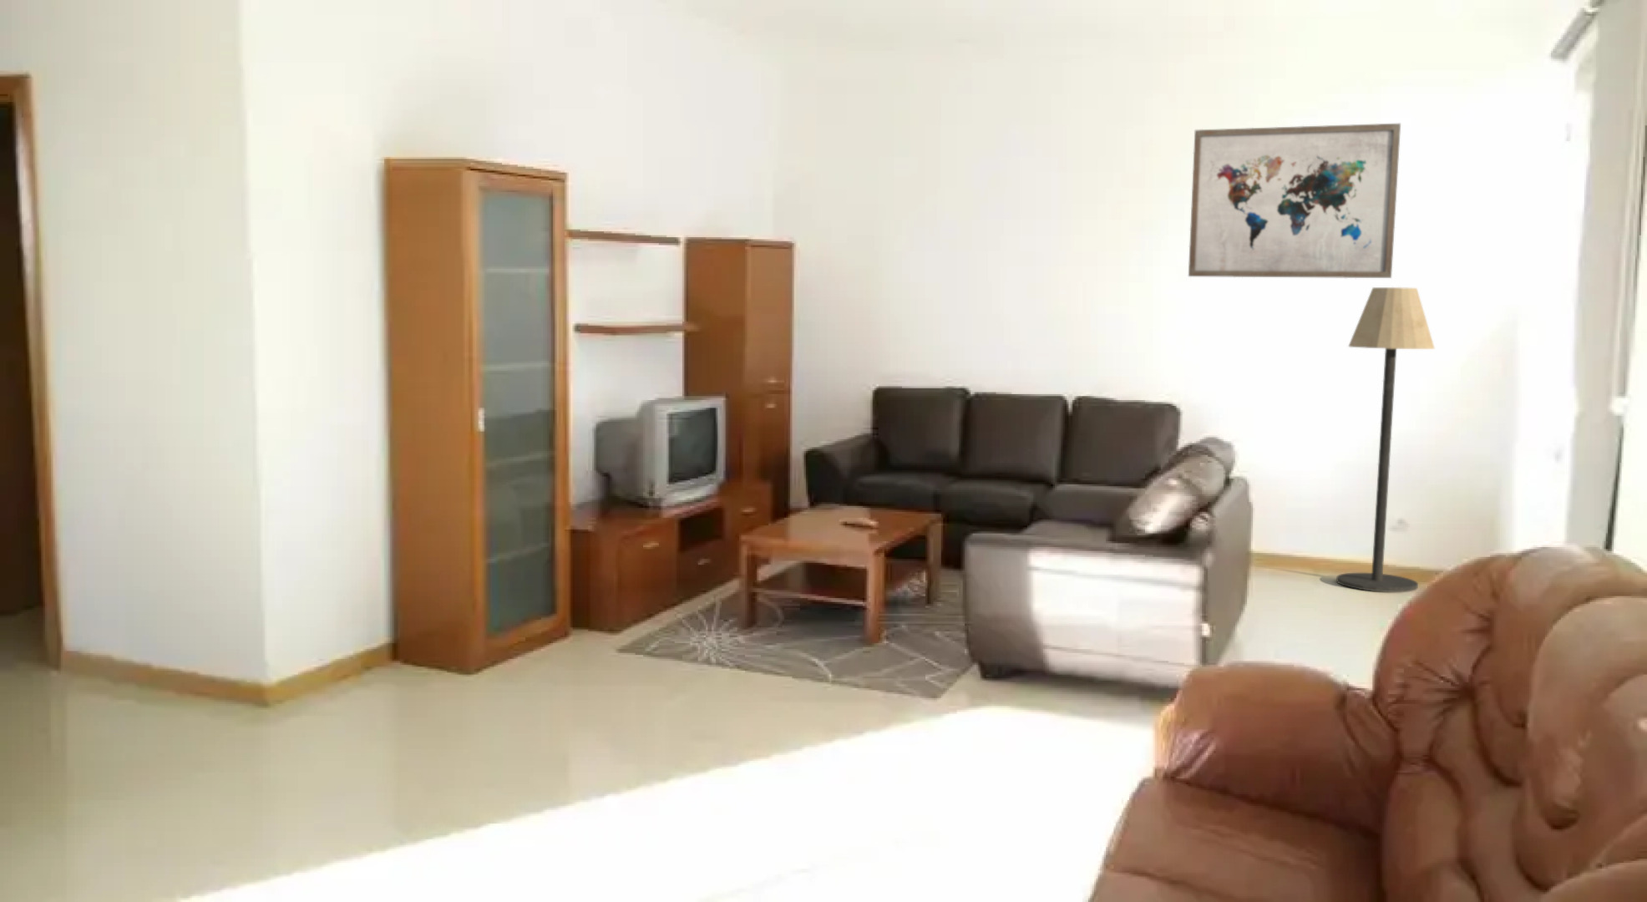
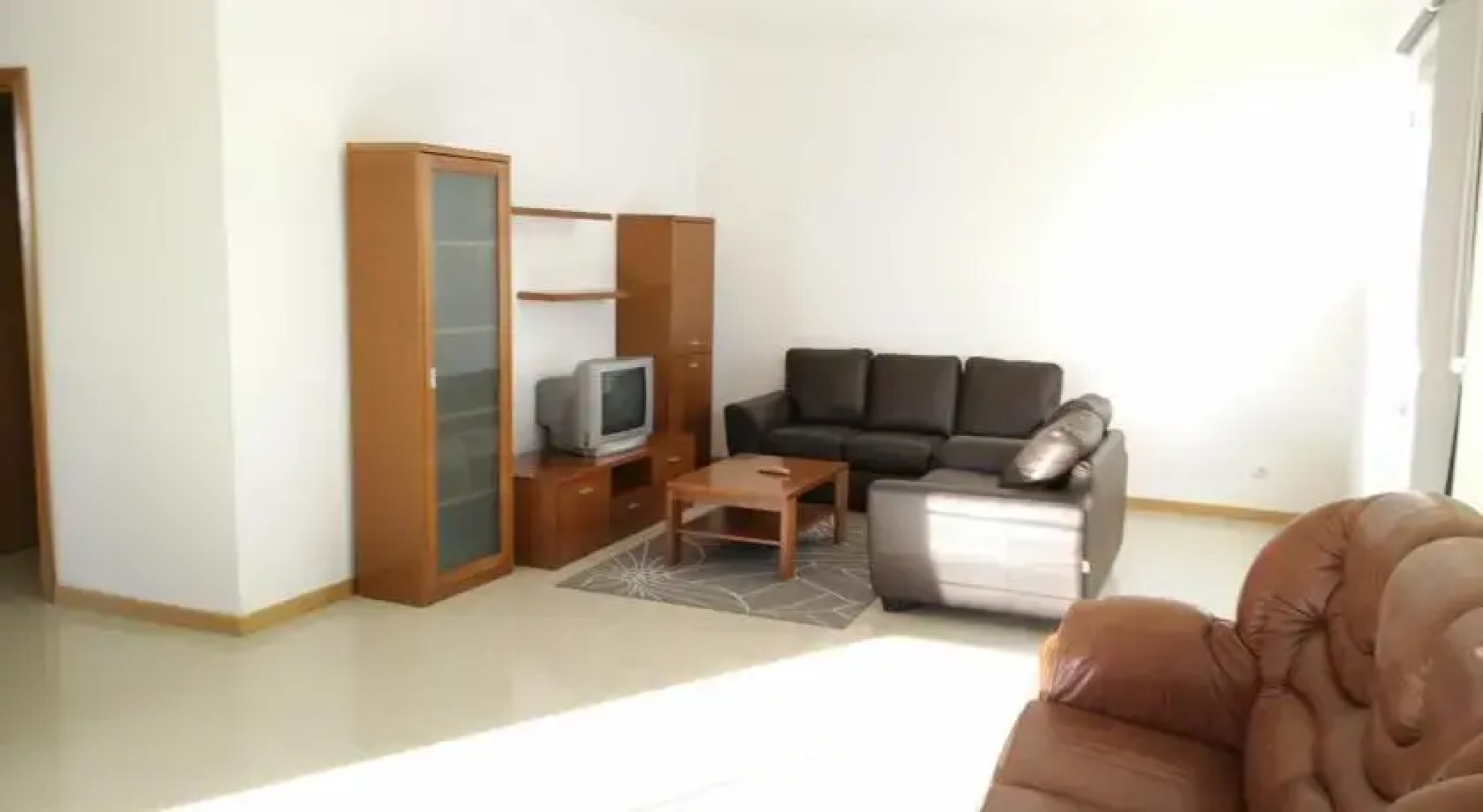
- floor lamp [1335,287,1436,593]
- wall art [1187,123,1402,279]
